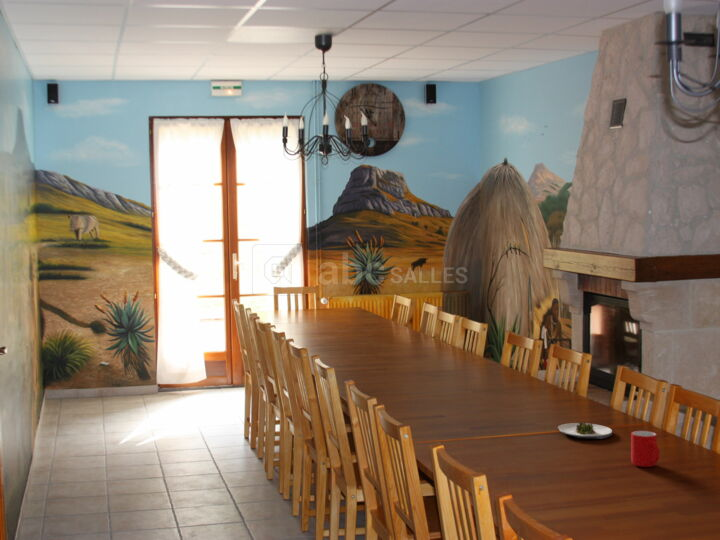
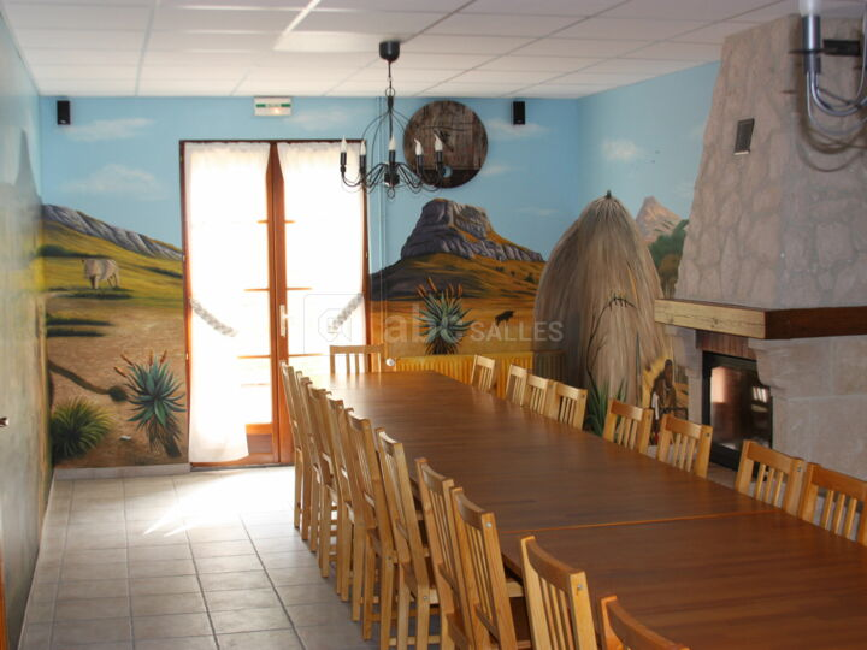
- salad plate [557,420,613,440]
- cup [630,430,660,468]
